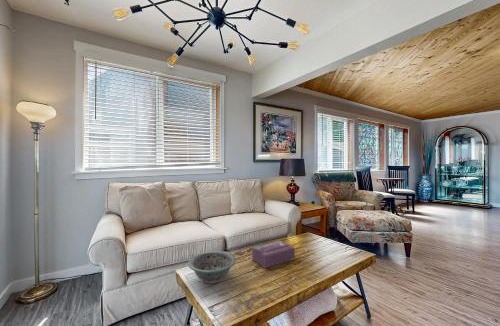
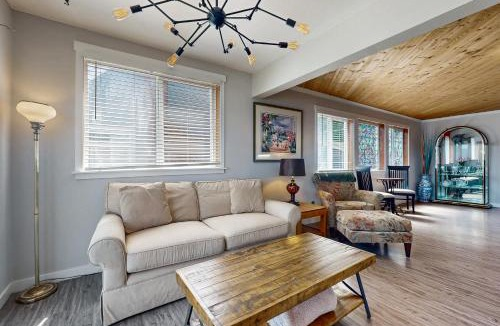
- tissue box [251,240,296,269]
- decorative bowl [187,250,237,285]
